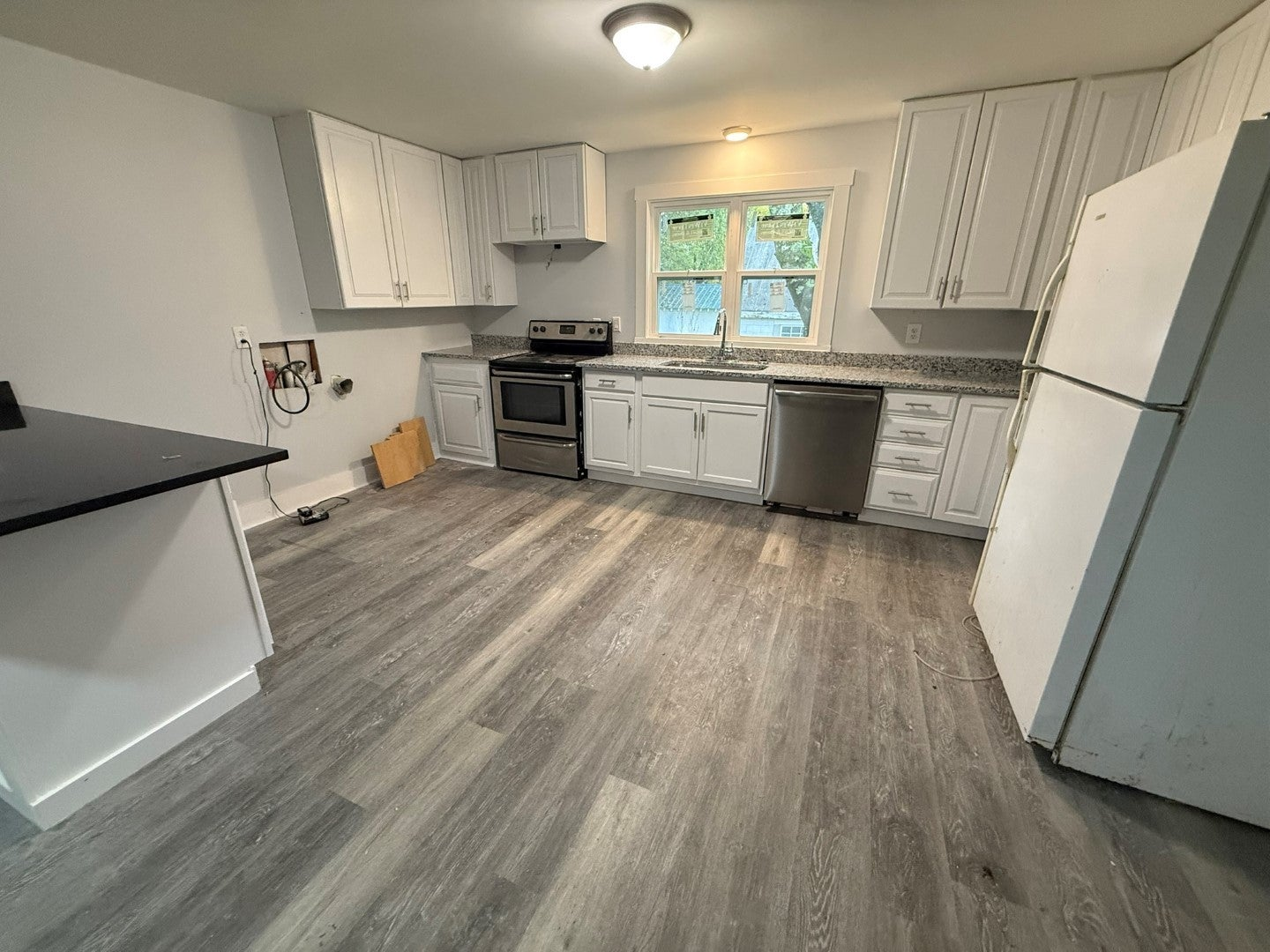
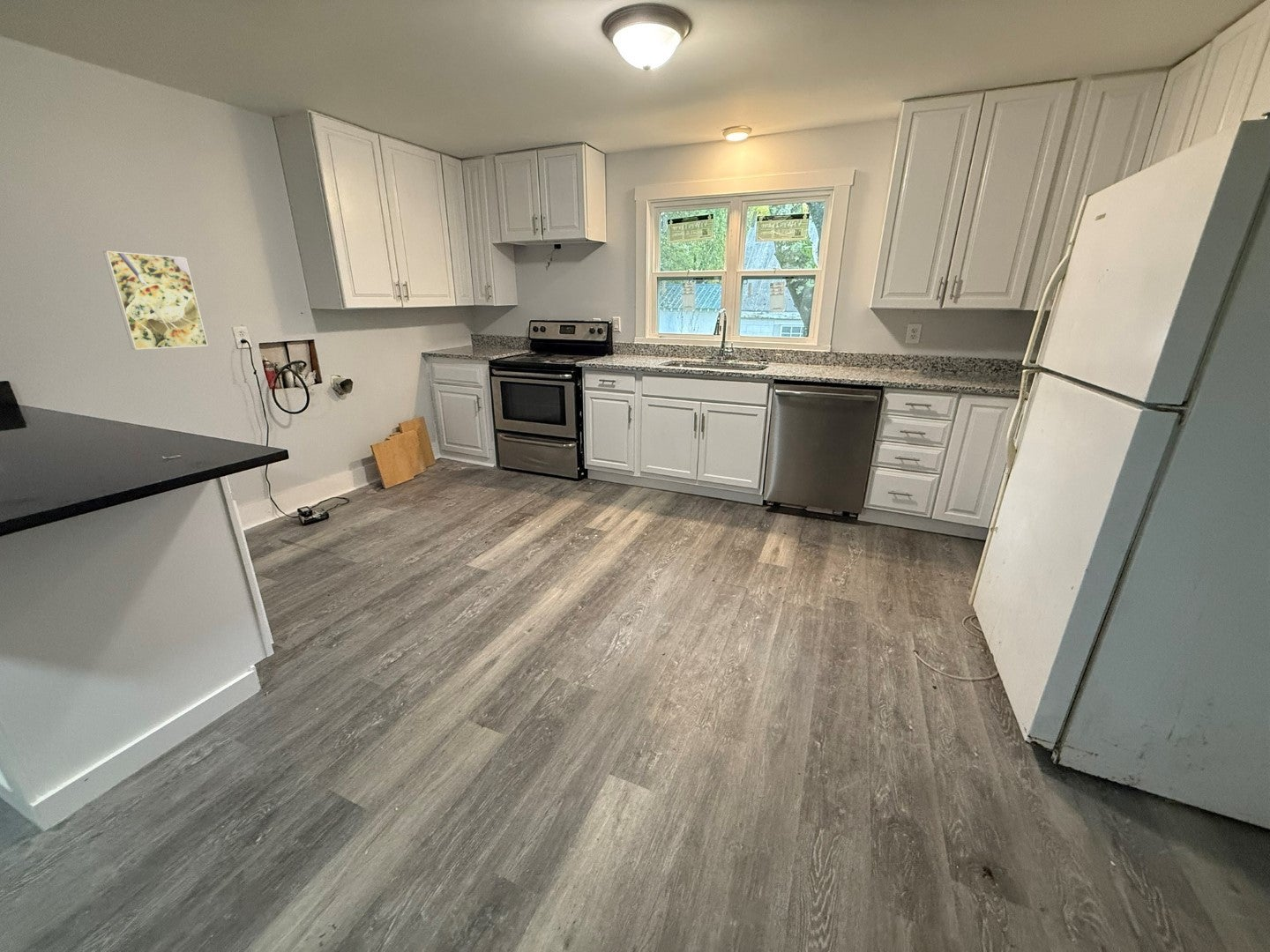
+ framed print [102,250,209,350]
